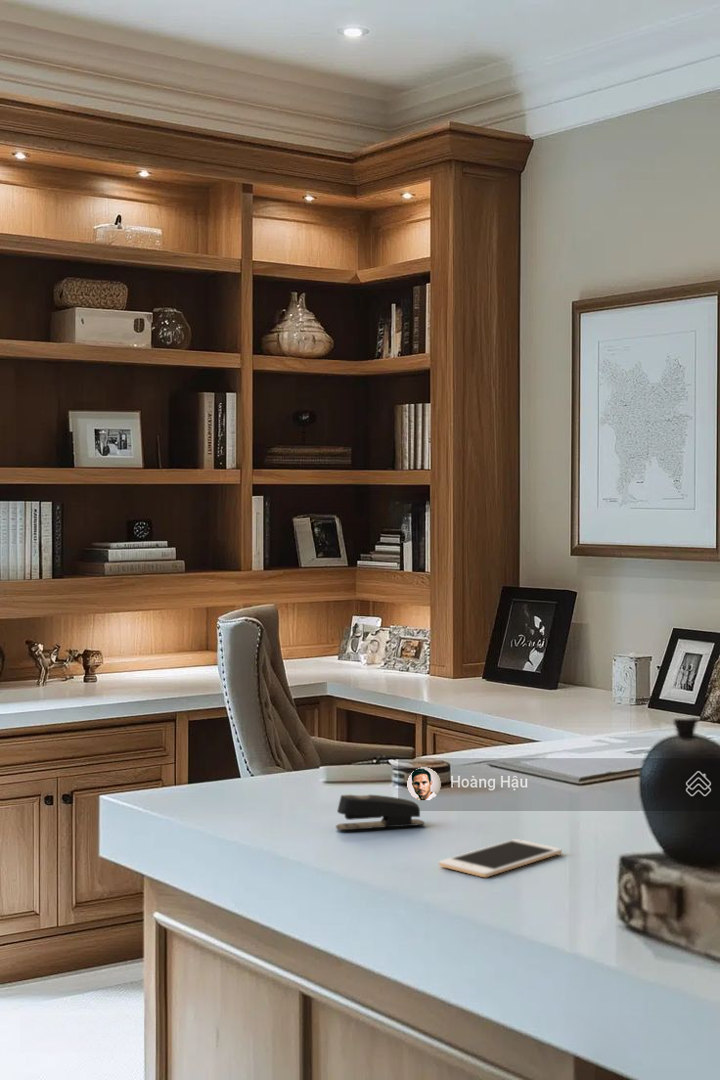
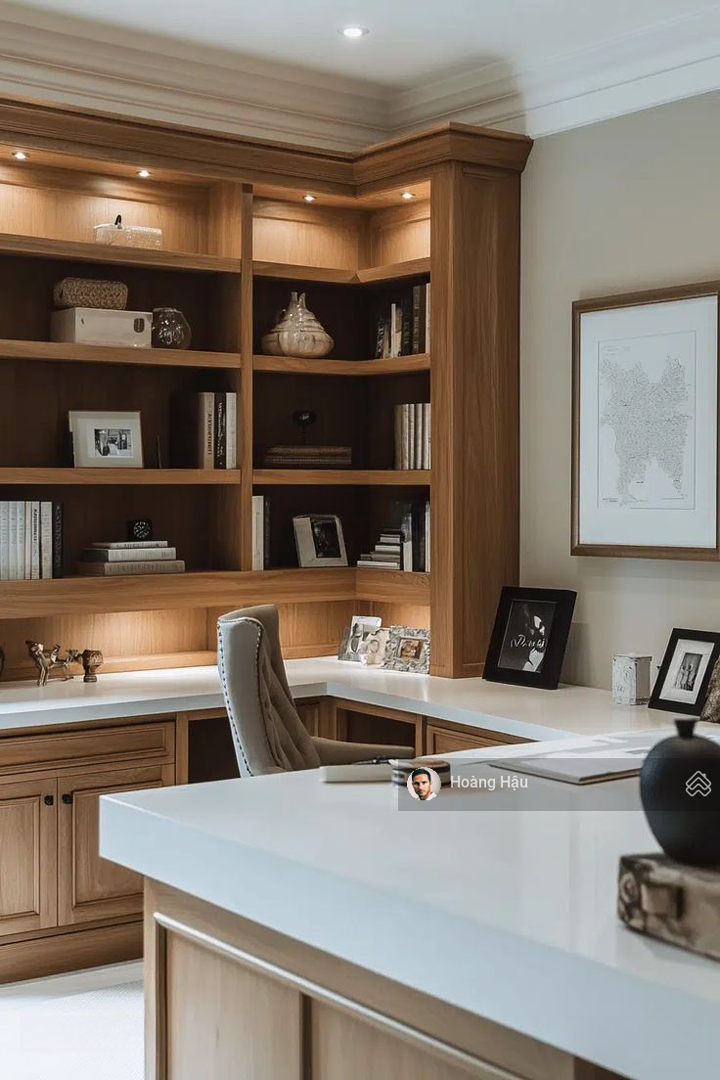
- cell phone [438,838,563,878]
- stapler [335,794,426,831]
